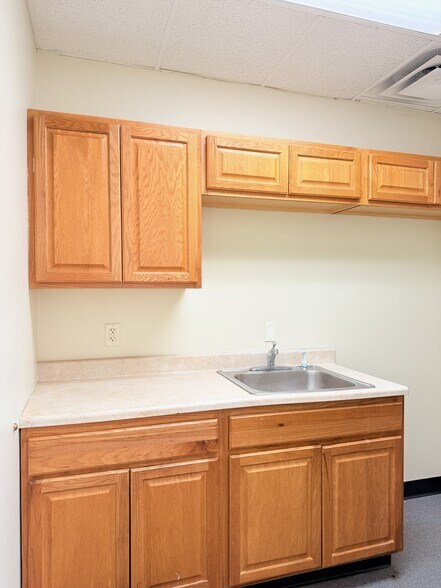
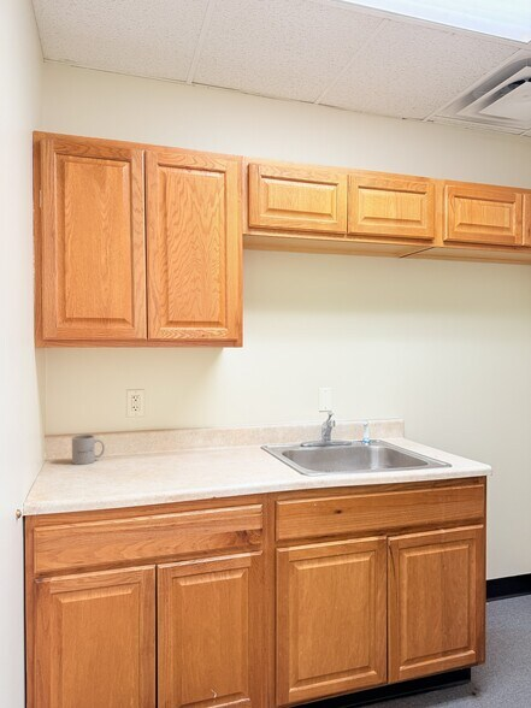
+ mug [71,433,106,466]
